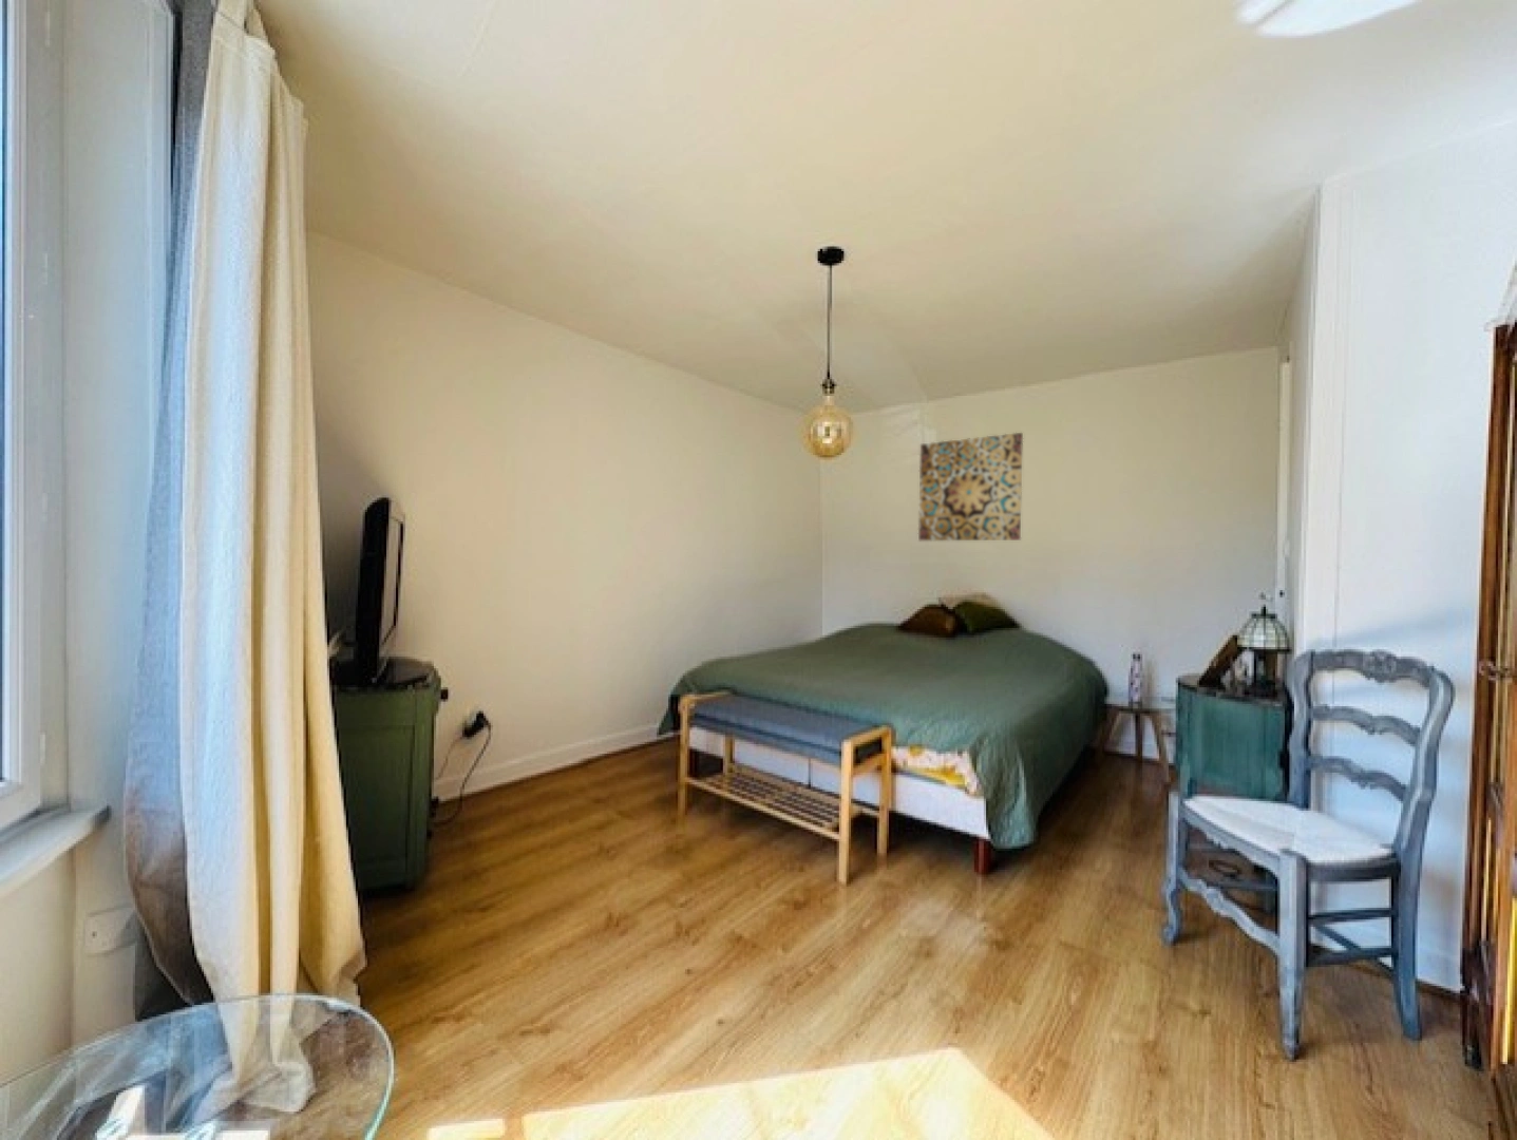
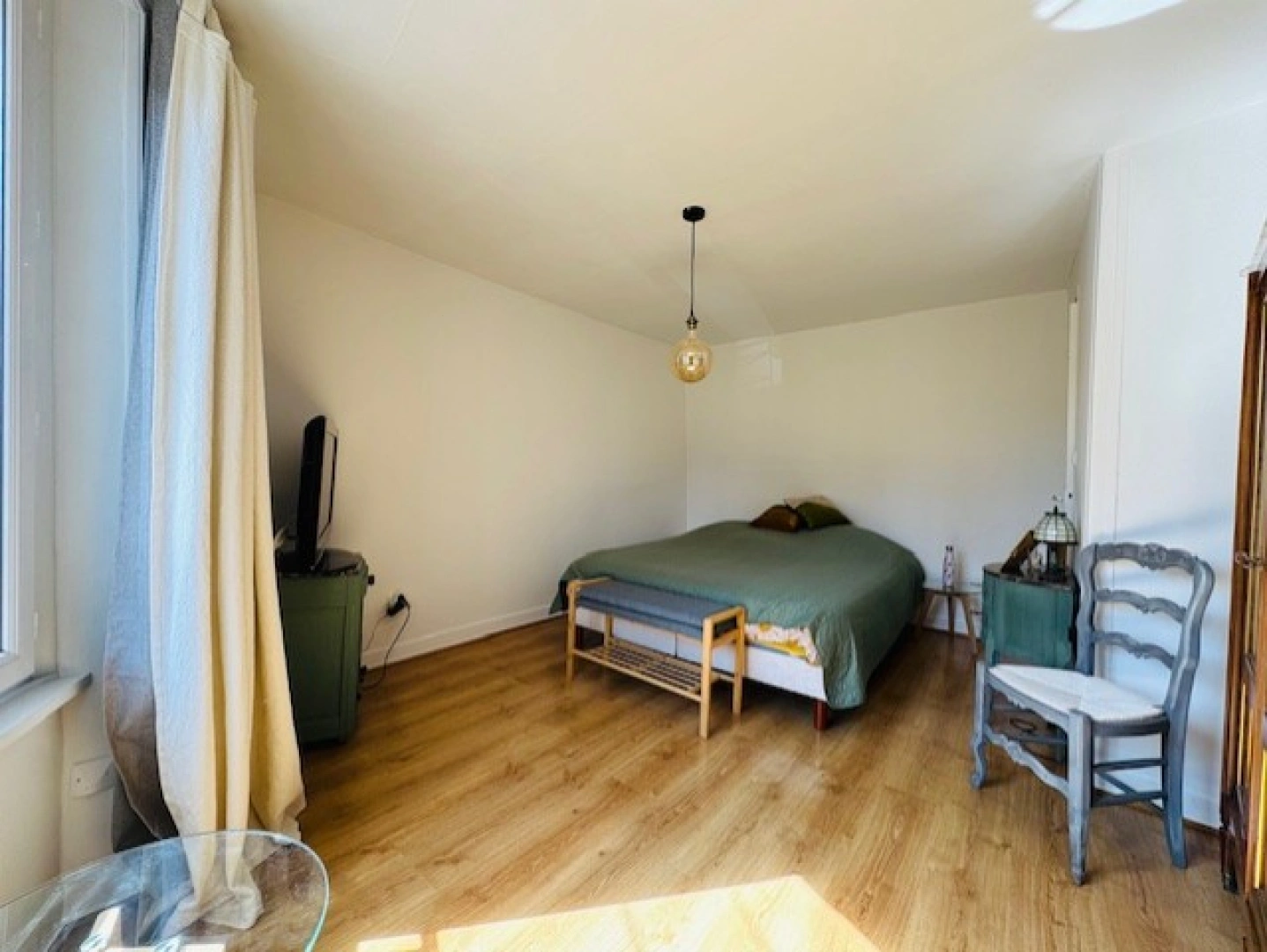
- wall art [917,432,1024,541]
